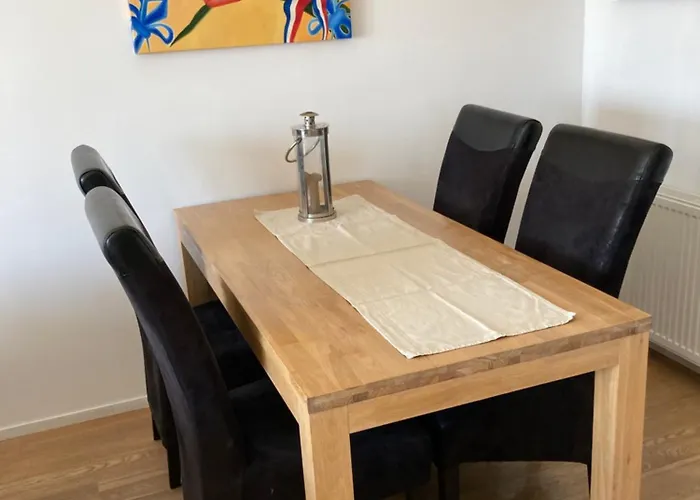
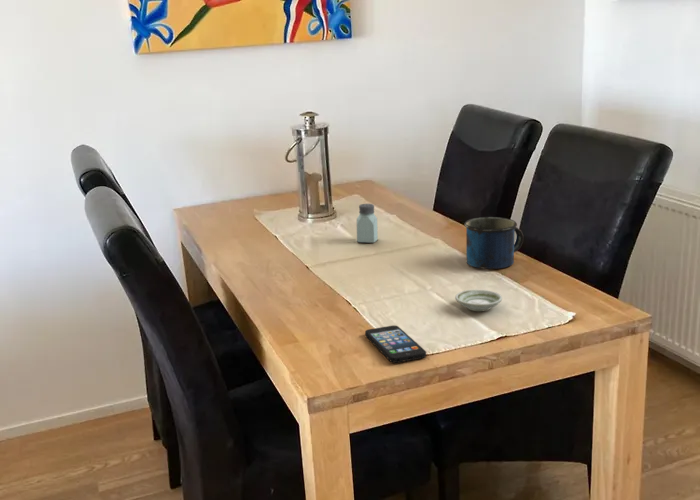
+ saucer [454,289,503,312]
+ smartphone [364,325,427,364]
+ saltshaker [356,203,379,244]
+ mug [463,216,524,270]
